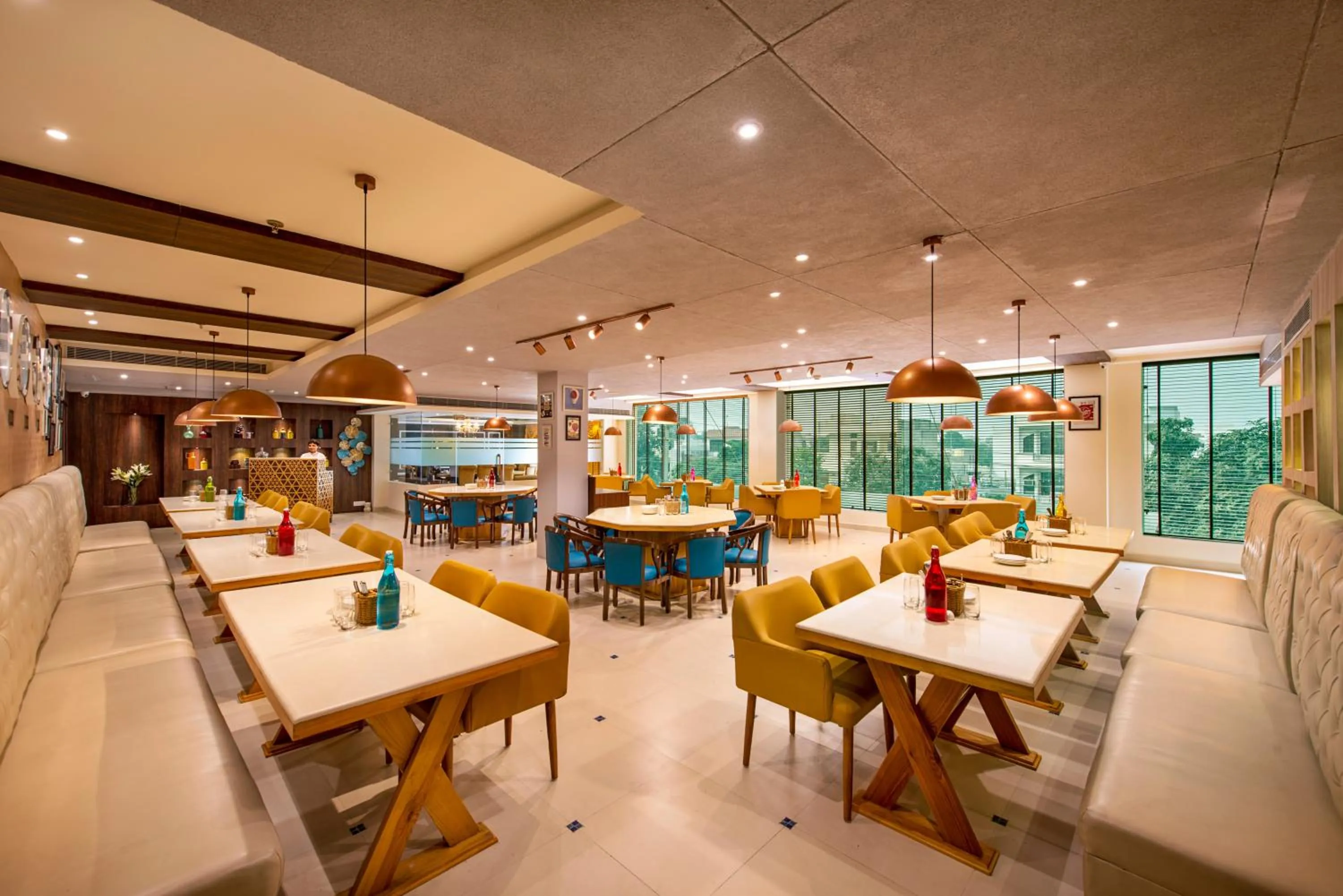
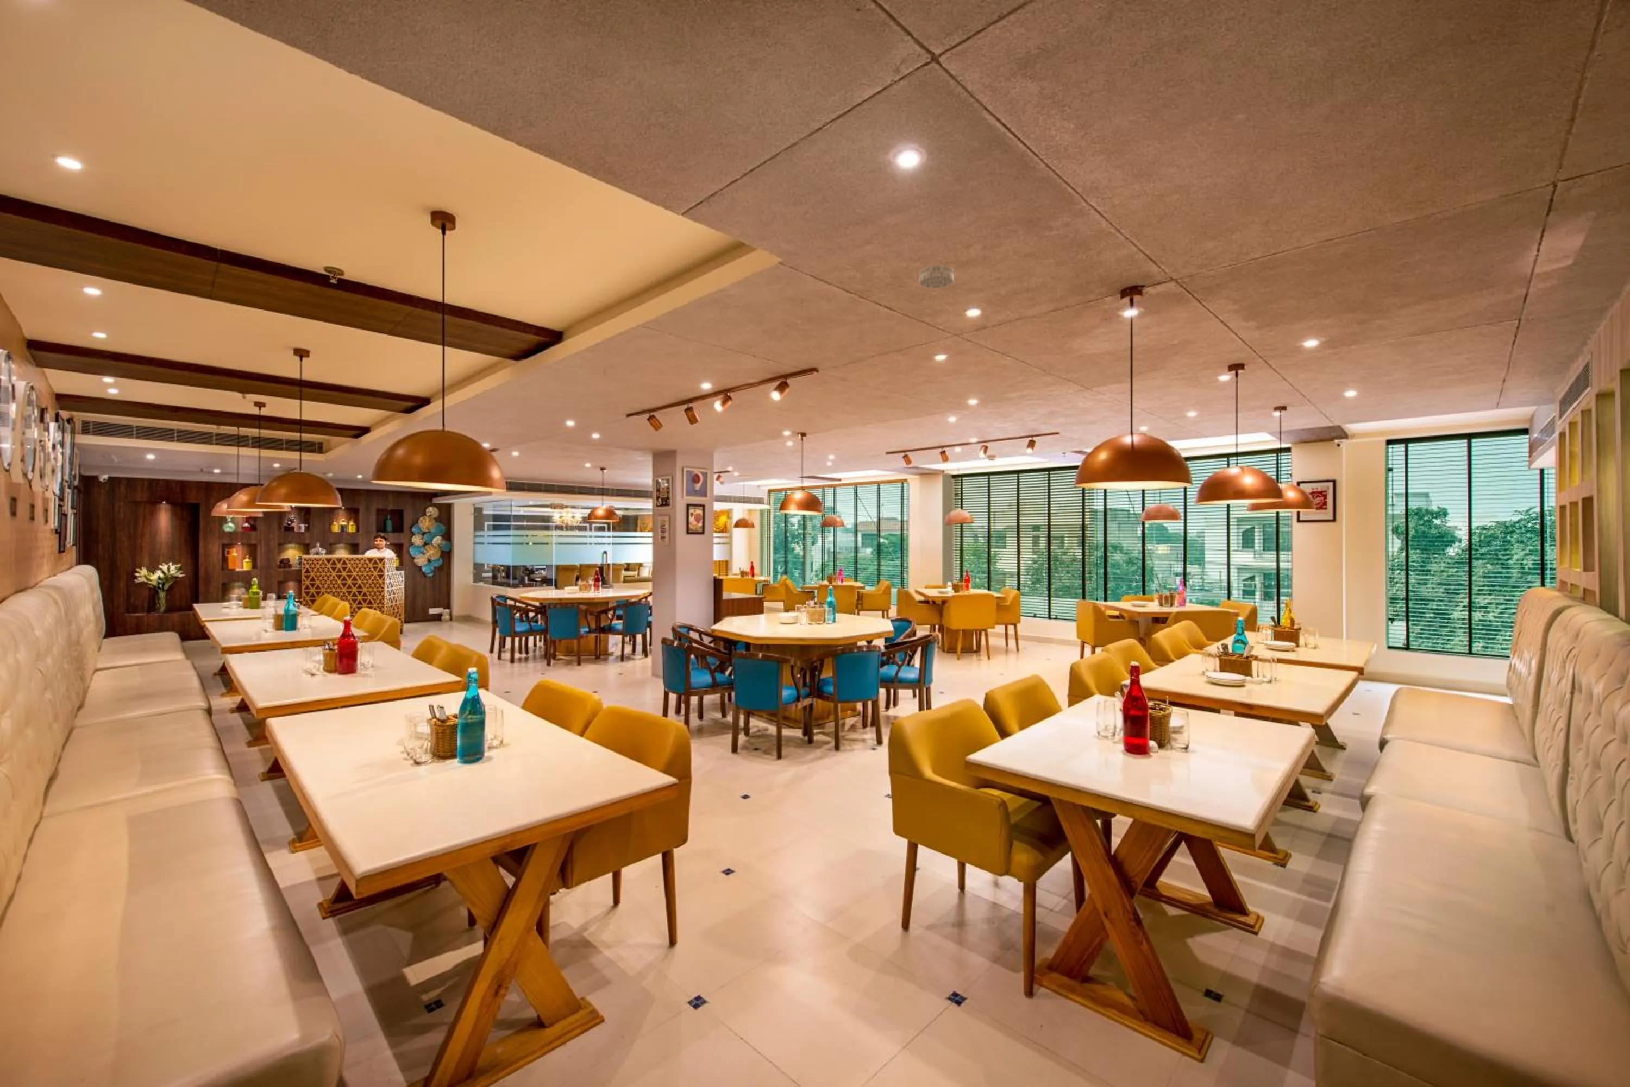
+ smoke detector [919,264,954,289]
